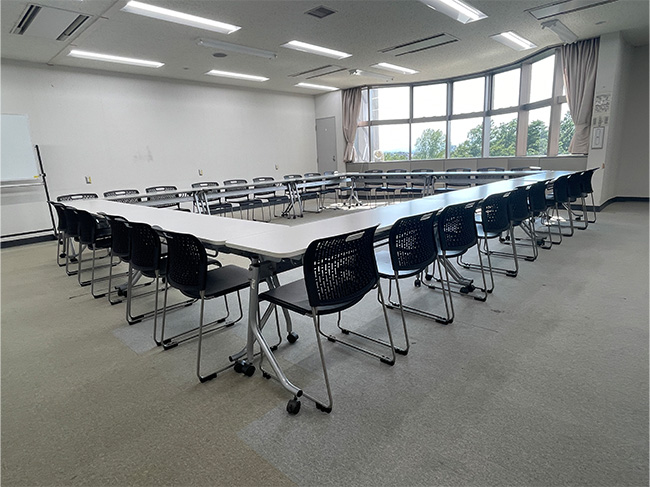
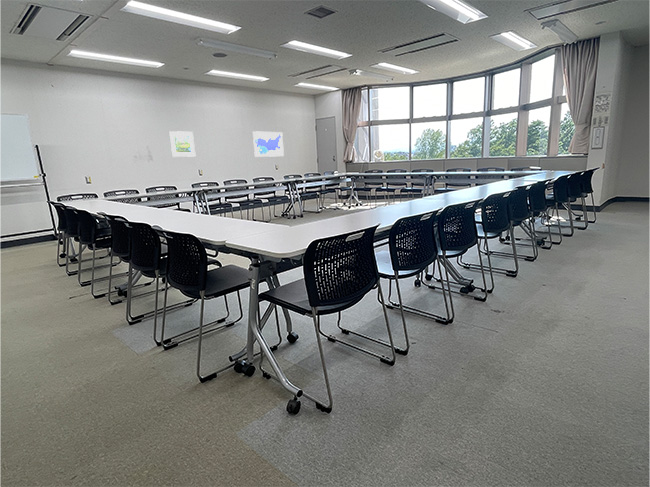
+ map [252,130,285,158]
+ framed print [168,130,196,158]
